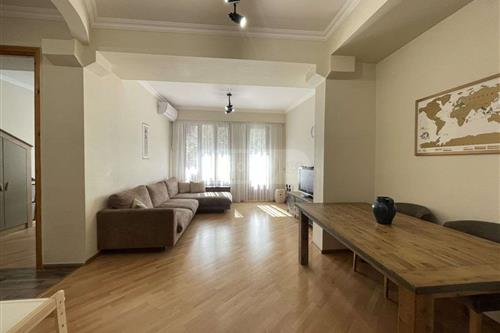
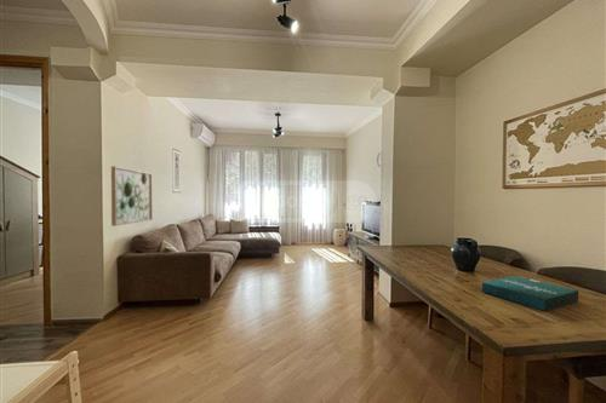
+ wall art [110,165,154,228]
+ pizza box [481,275,579,312]
